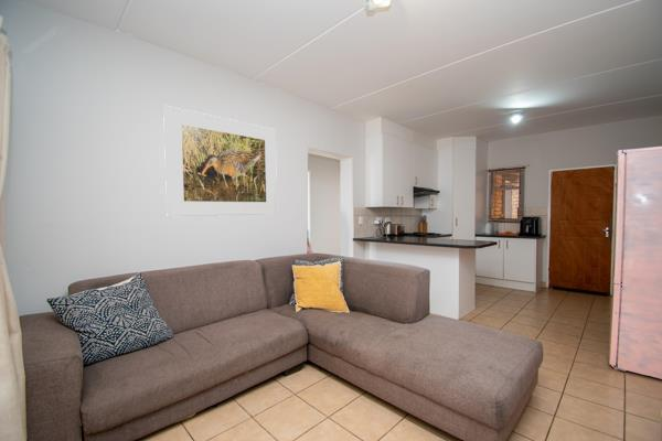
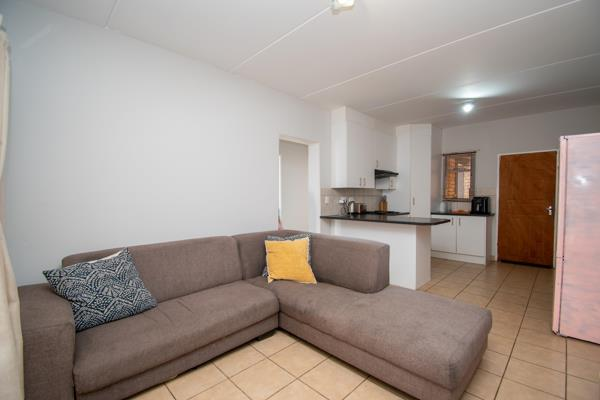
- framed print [162,105,278,218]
